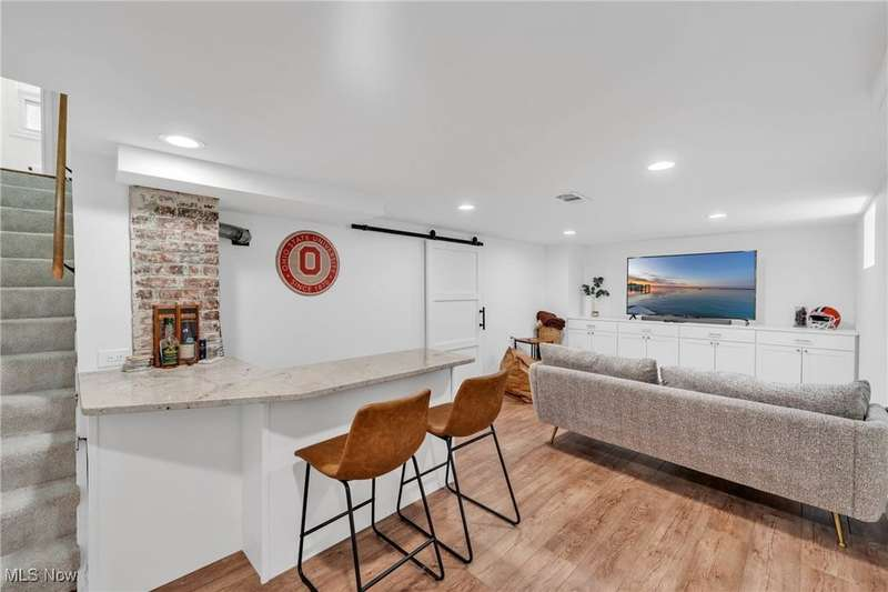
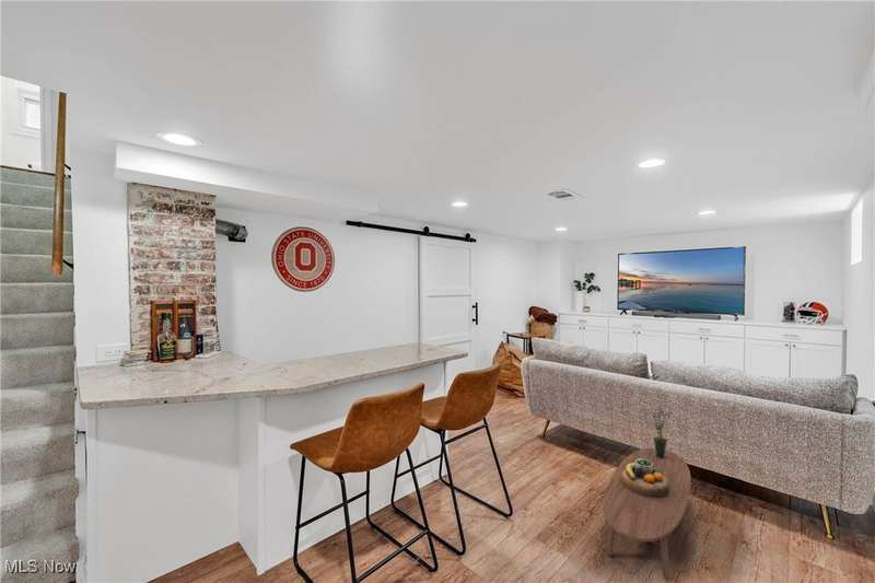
+ coffee table [602,447,692,582]
+ potted plant [643,405,672,458]
+ decorative bowl [621,459,669,498]
